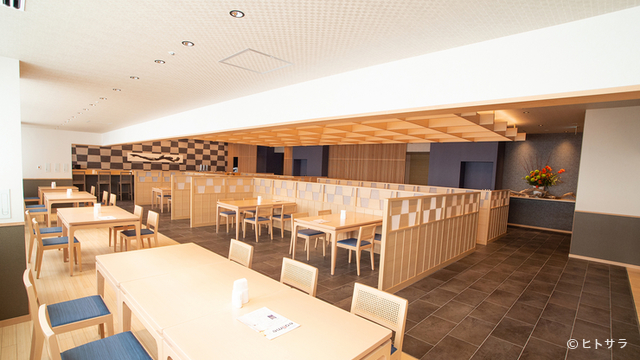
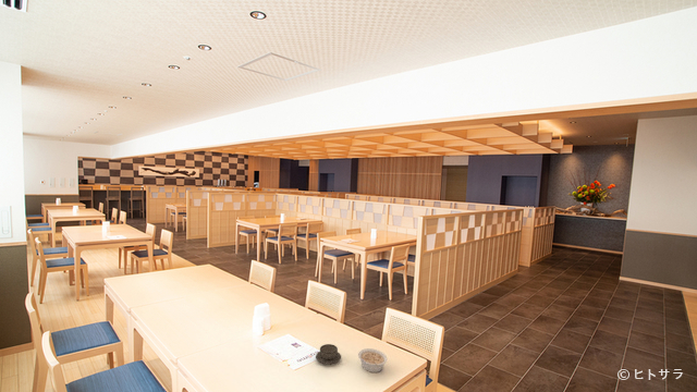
+ teacup [315,343,342,365]
+ legume [357,347,389,373]
